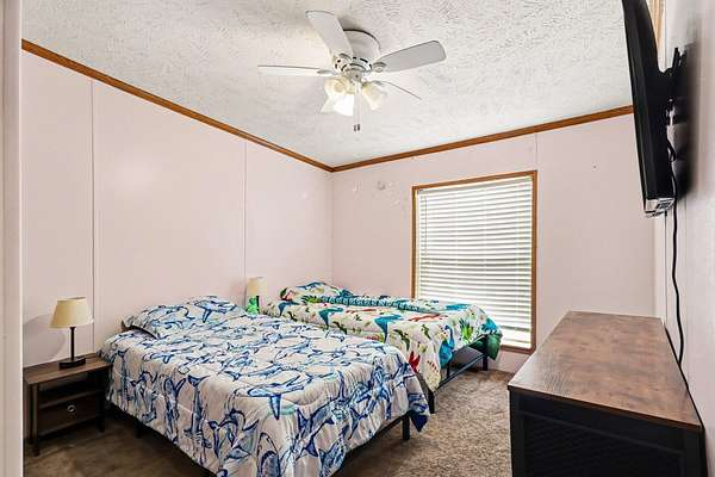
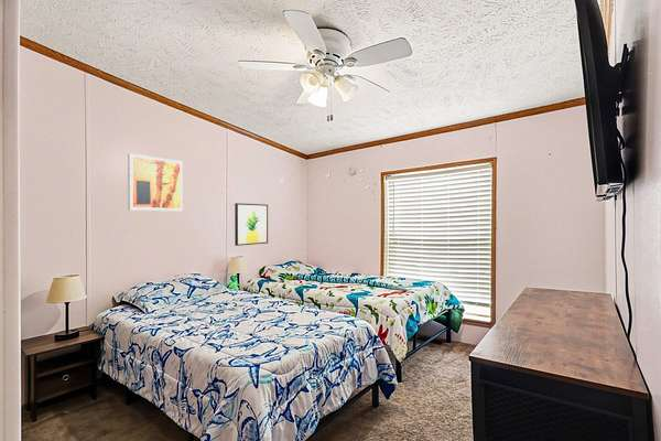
+ wall art [234,202,269,247]
+ wall art [127,153,184,212]
